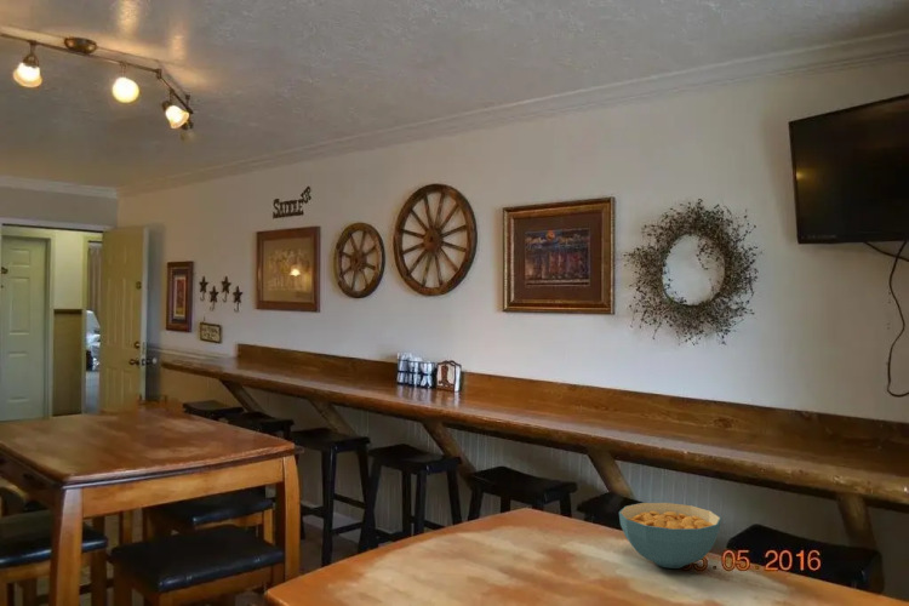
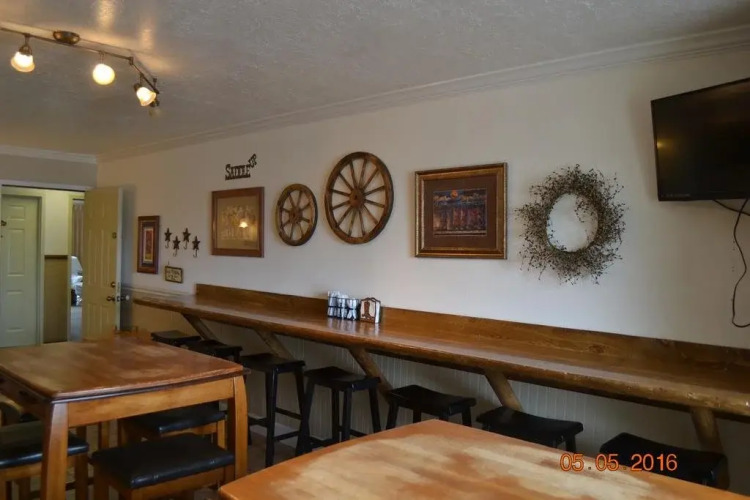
- cereal bowl [618,502,722,570]
